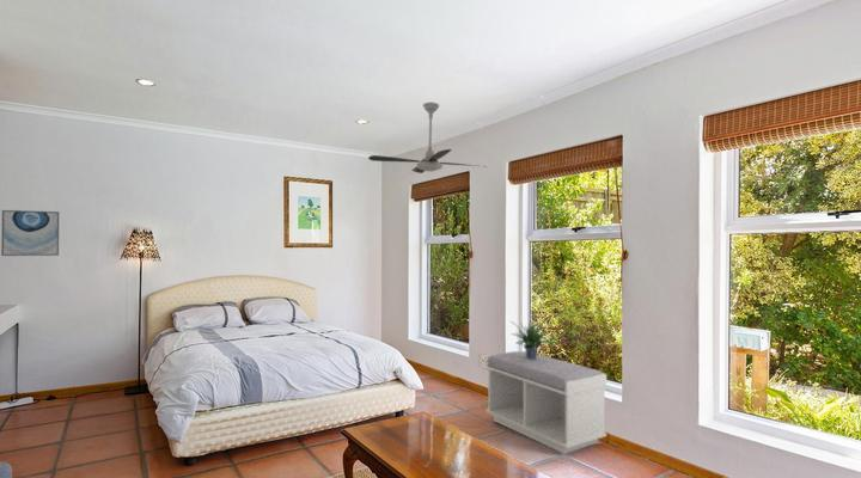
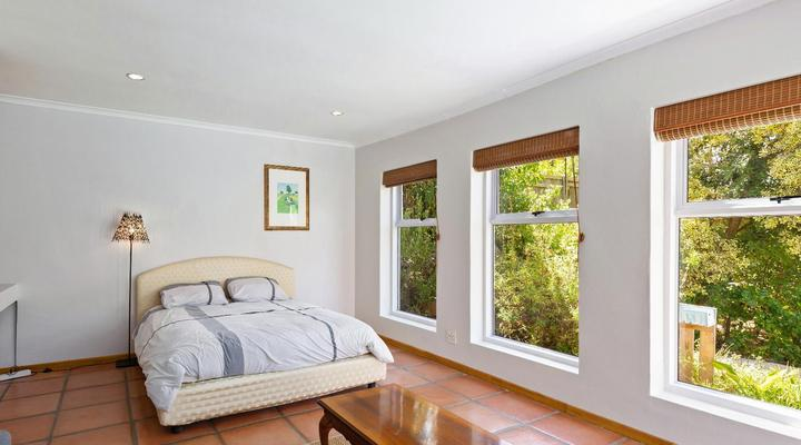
- ceiling fan [367,102,489,174]
- potted plant [509,314,556,358]
- wall art [0,209,61,257]
- bench [486,350,607,455]
